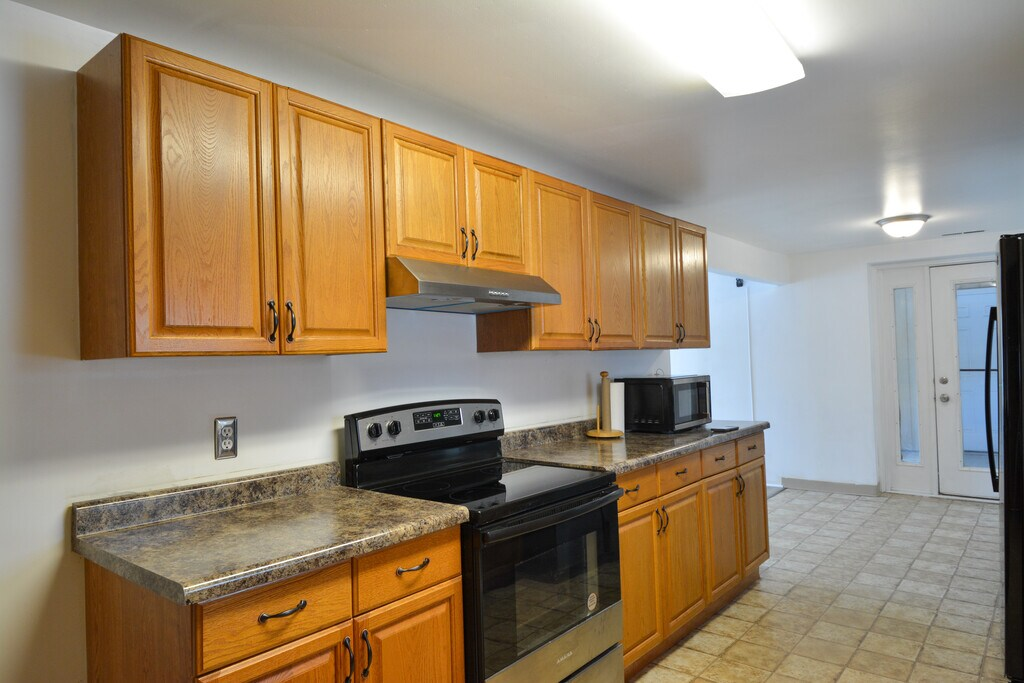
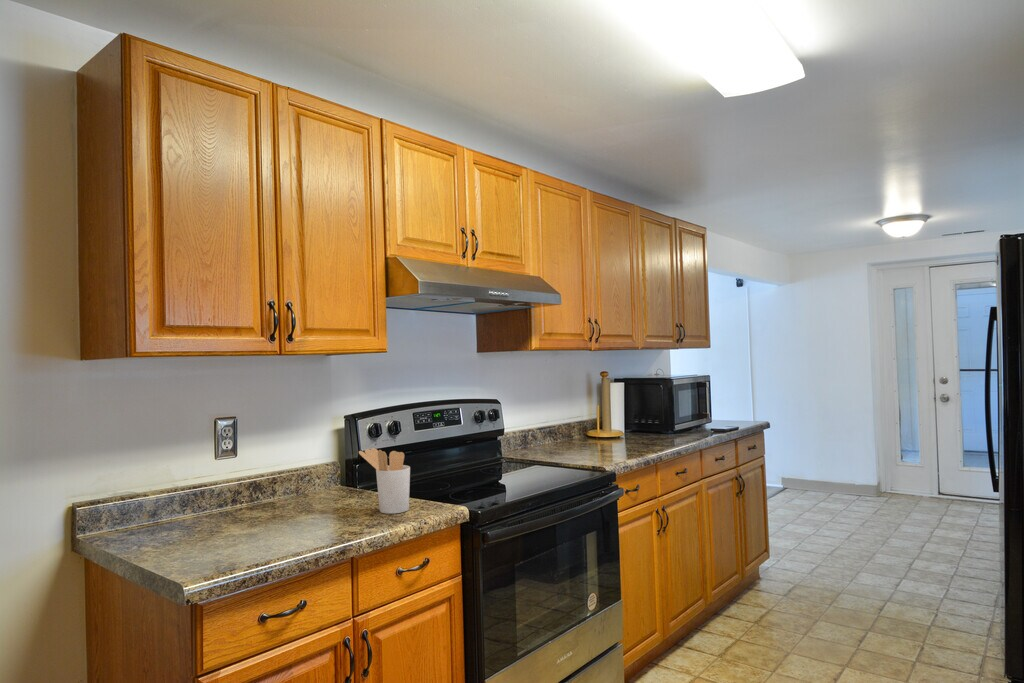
+ utensil holder [358,447,411,515]
